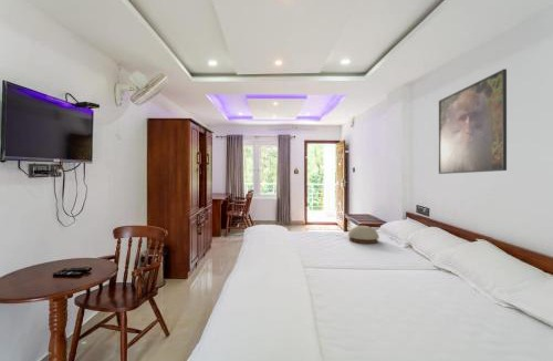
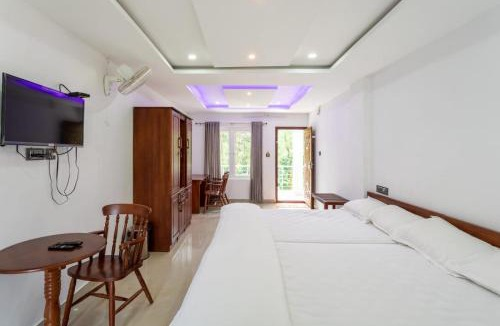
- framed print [438,68,508,175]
- cushion [347,225,380,245]
